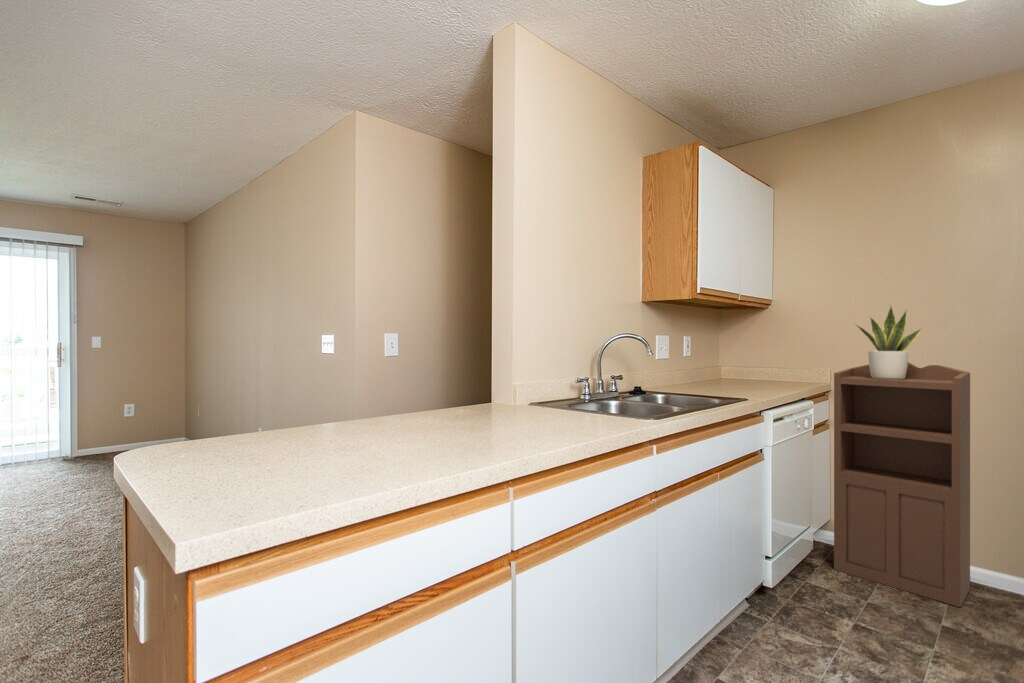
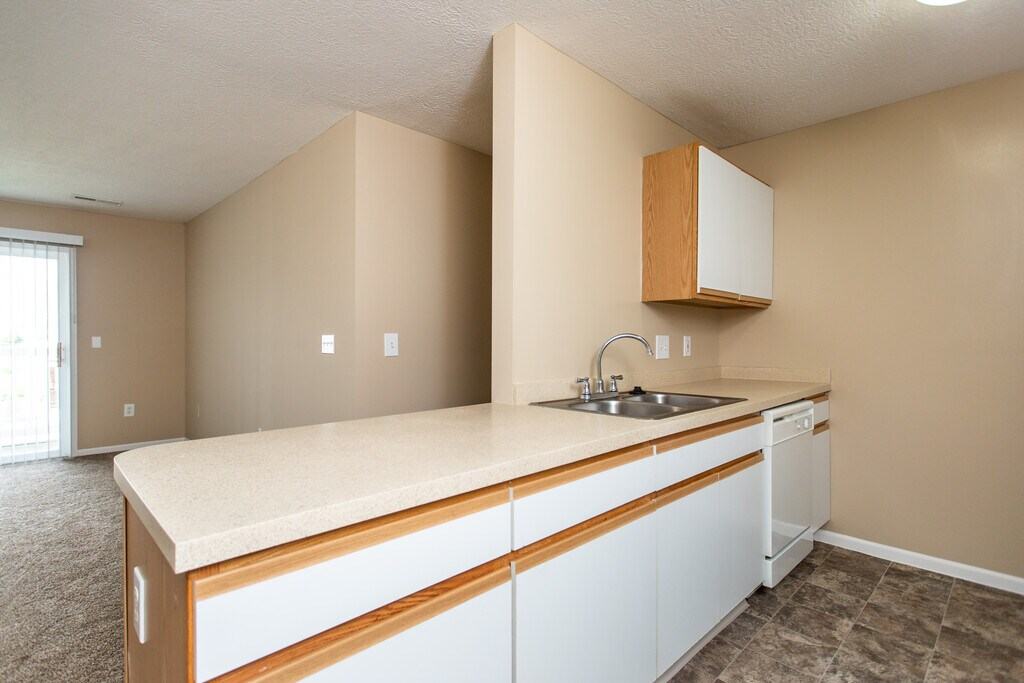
- storage cabinet [833,361,971,608]
- potted plant [855,303,923,380]
